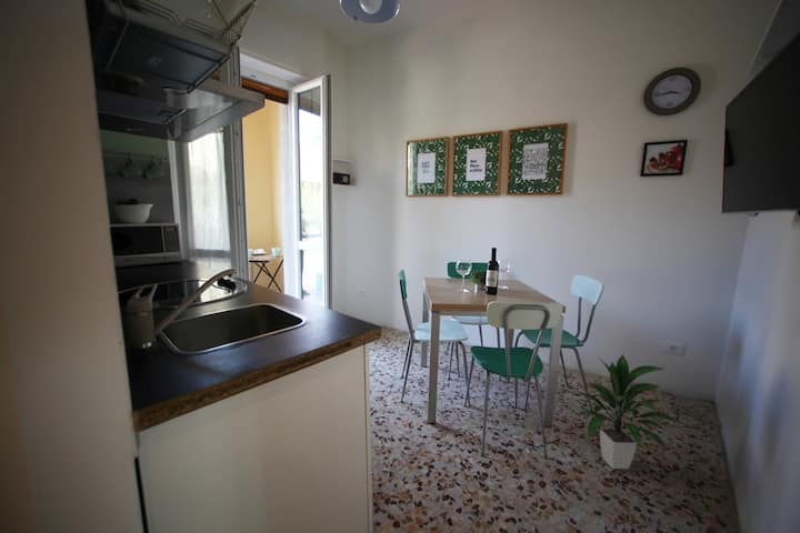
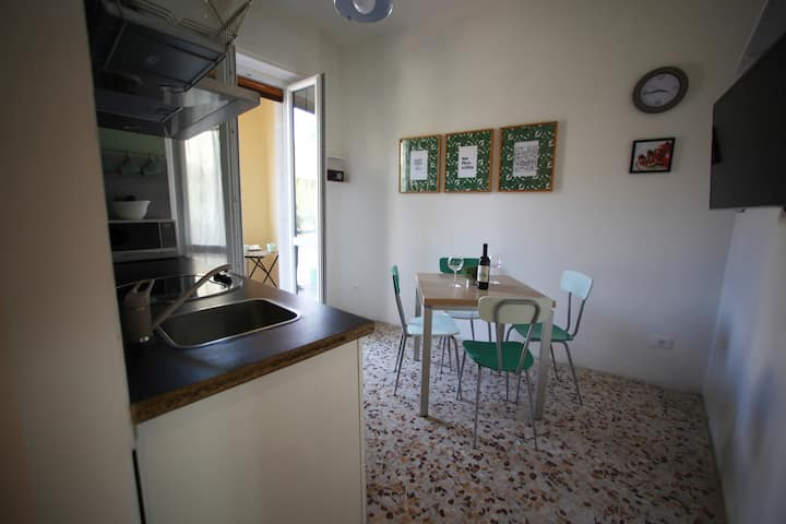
- indoor plant [574,353,684,470]
